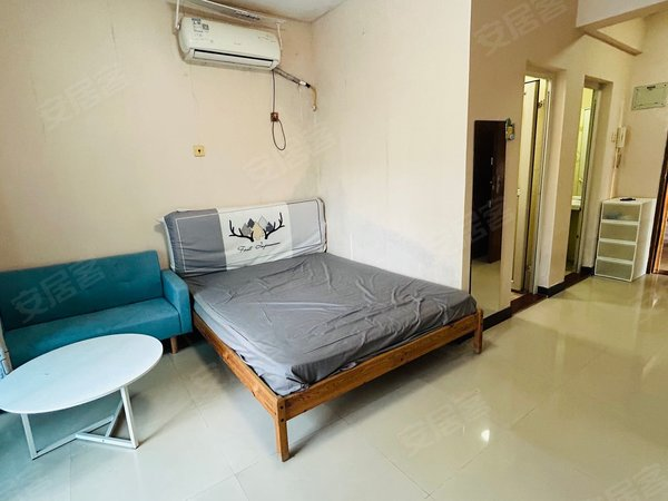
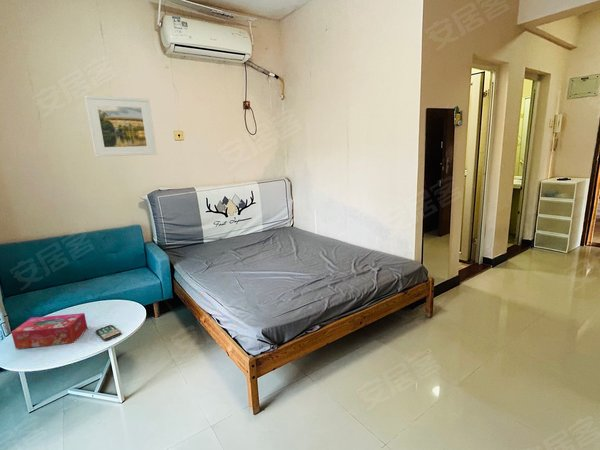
+ tissue box [10,312,88,350]
+ smartphone [95,324,122,342]
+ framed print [84,94,158,158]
